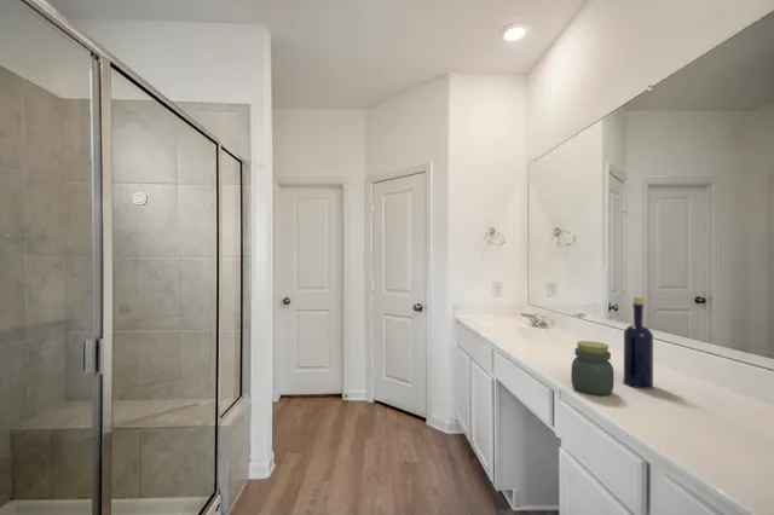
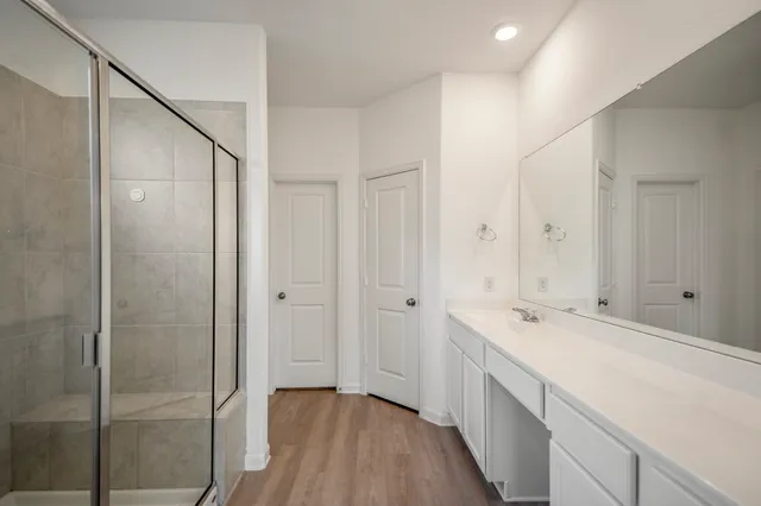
- bottle [622,296,654,390]
- jar [570,340,616,397]
